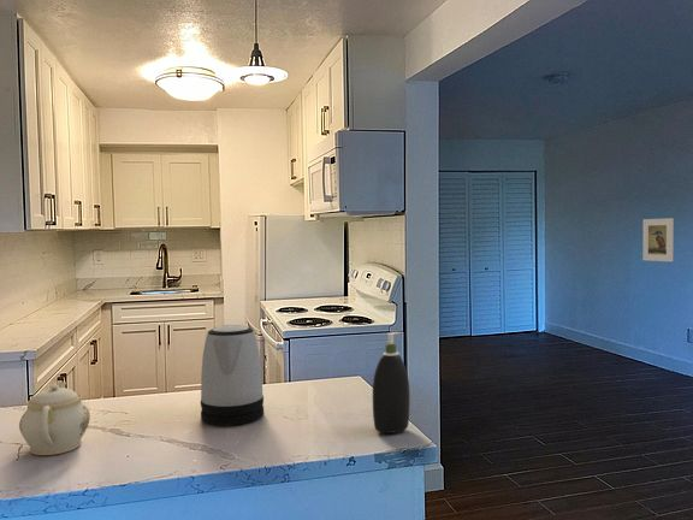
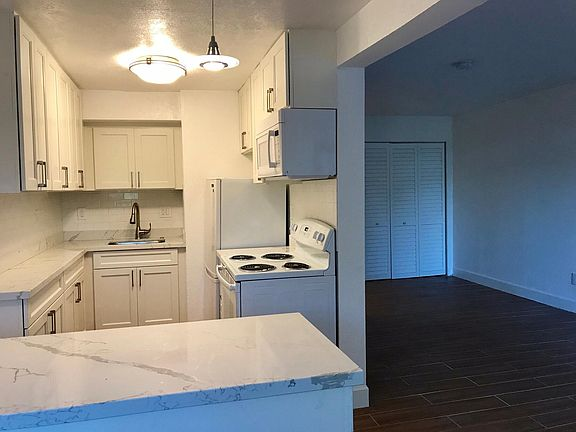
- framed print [641,217,675,262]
- teapot [18,380,91,456]
- soap dispenser [372,331,411,435]
- kettle [200,324,265,426]
